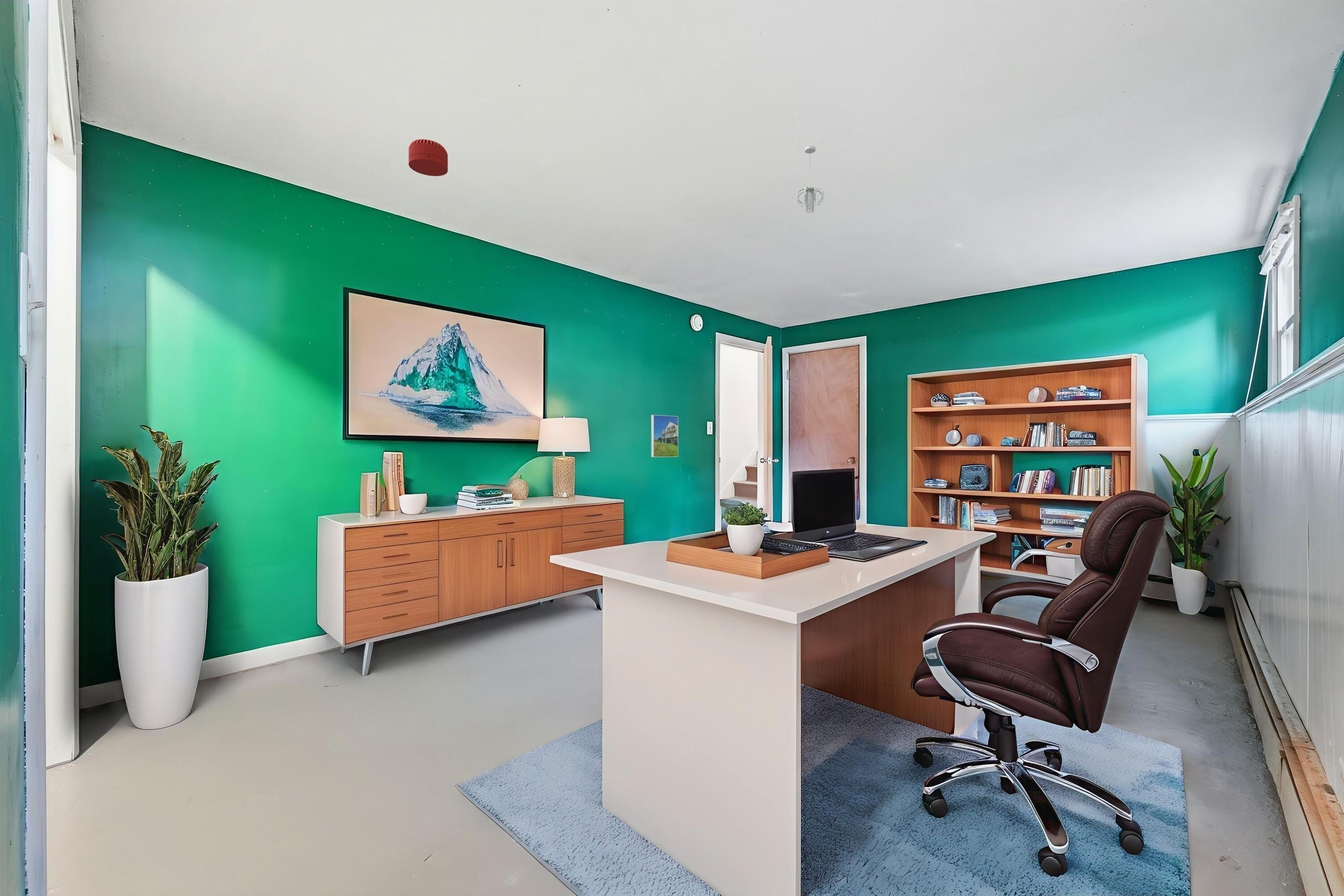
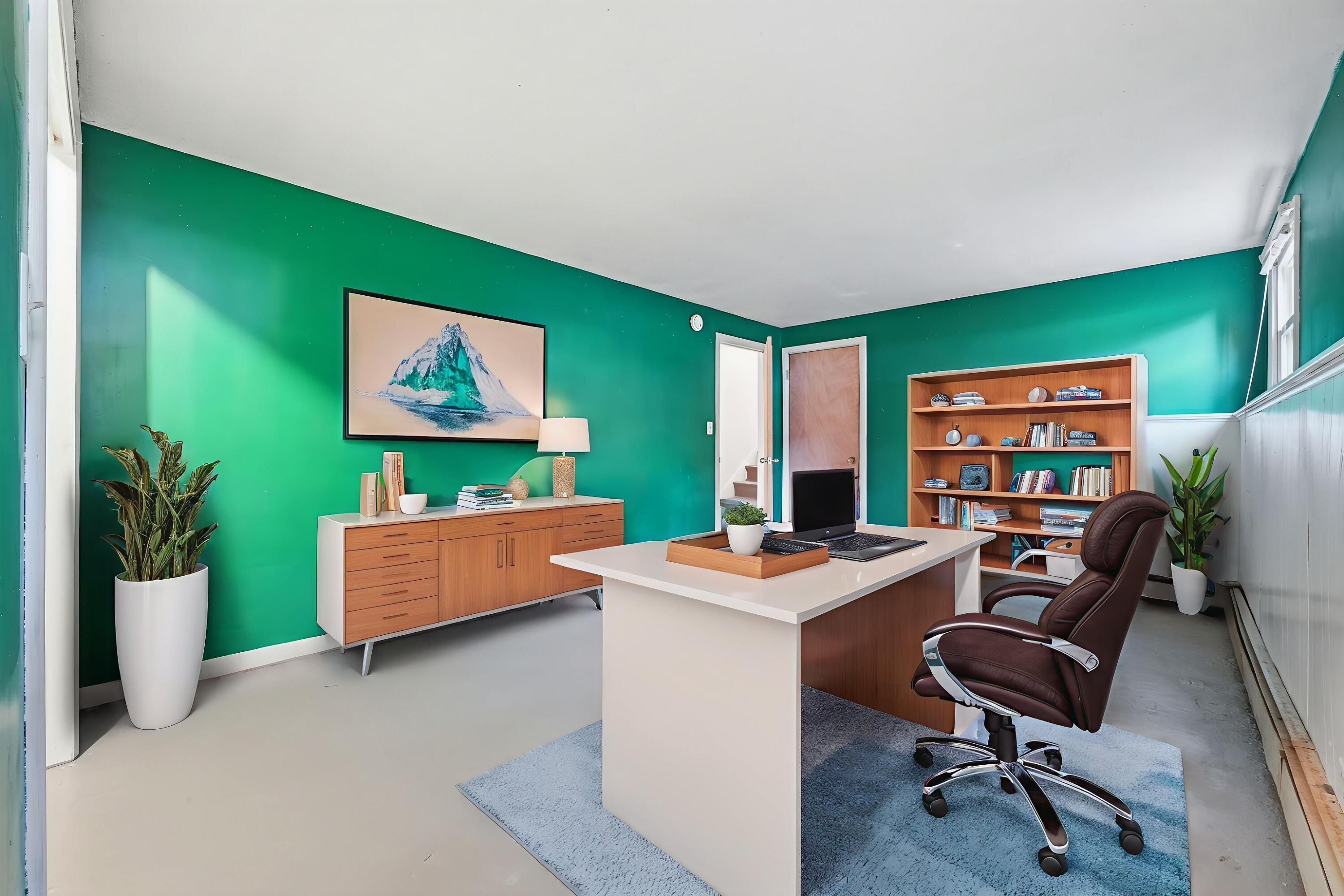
- smoke detector [408,139,448,177]
- pendant light [797,145,824,214]
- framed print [650,414,679,458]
